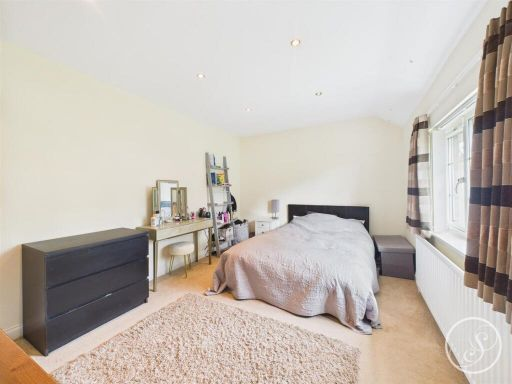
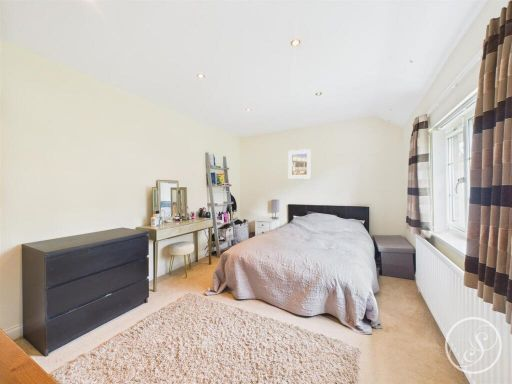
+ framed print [287,148,312,180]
